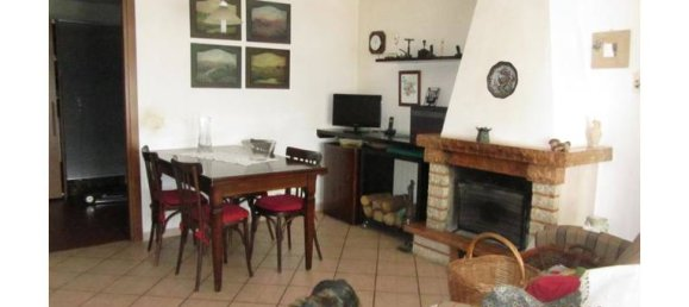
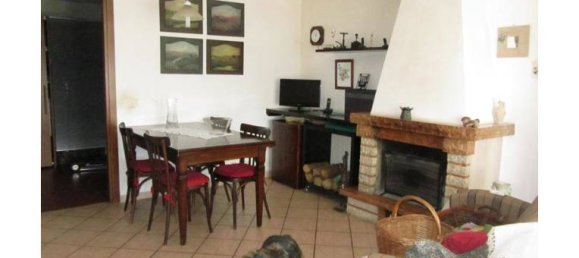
- decorative plate [486,59,519,100]
